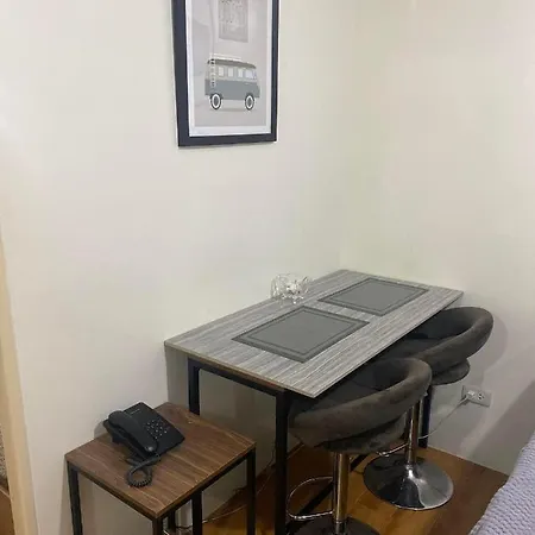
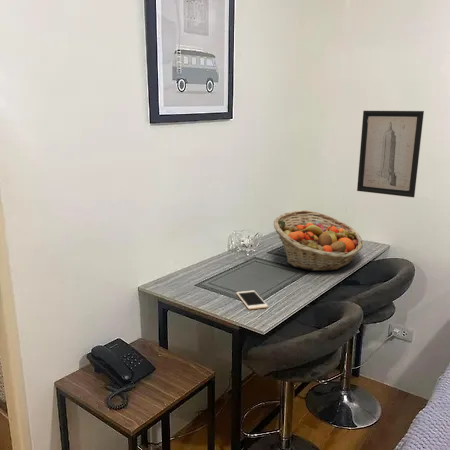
+ cell phone [235,290,269,310]
+ wall art [356,110,425,198]
+ fruit basket [273,209,364,272]
